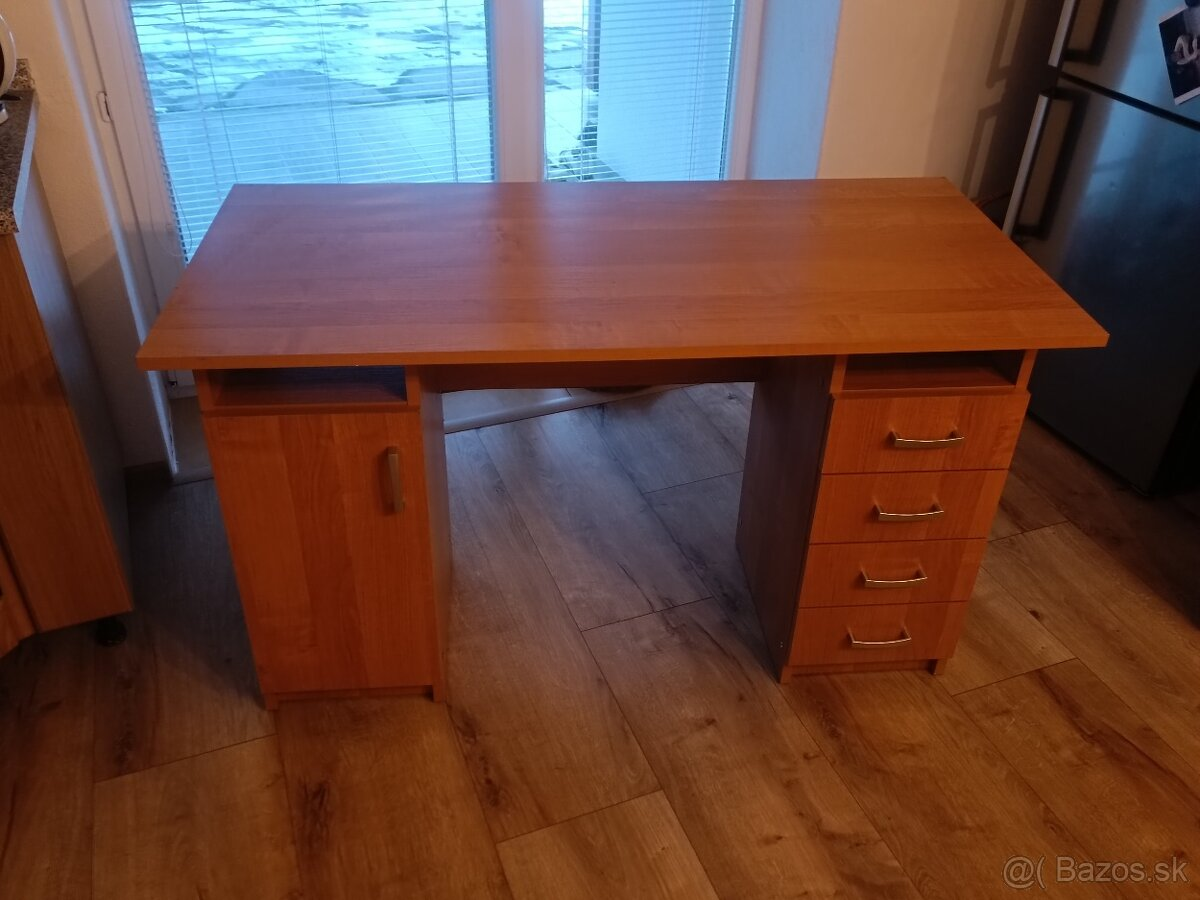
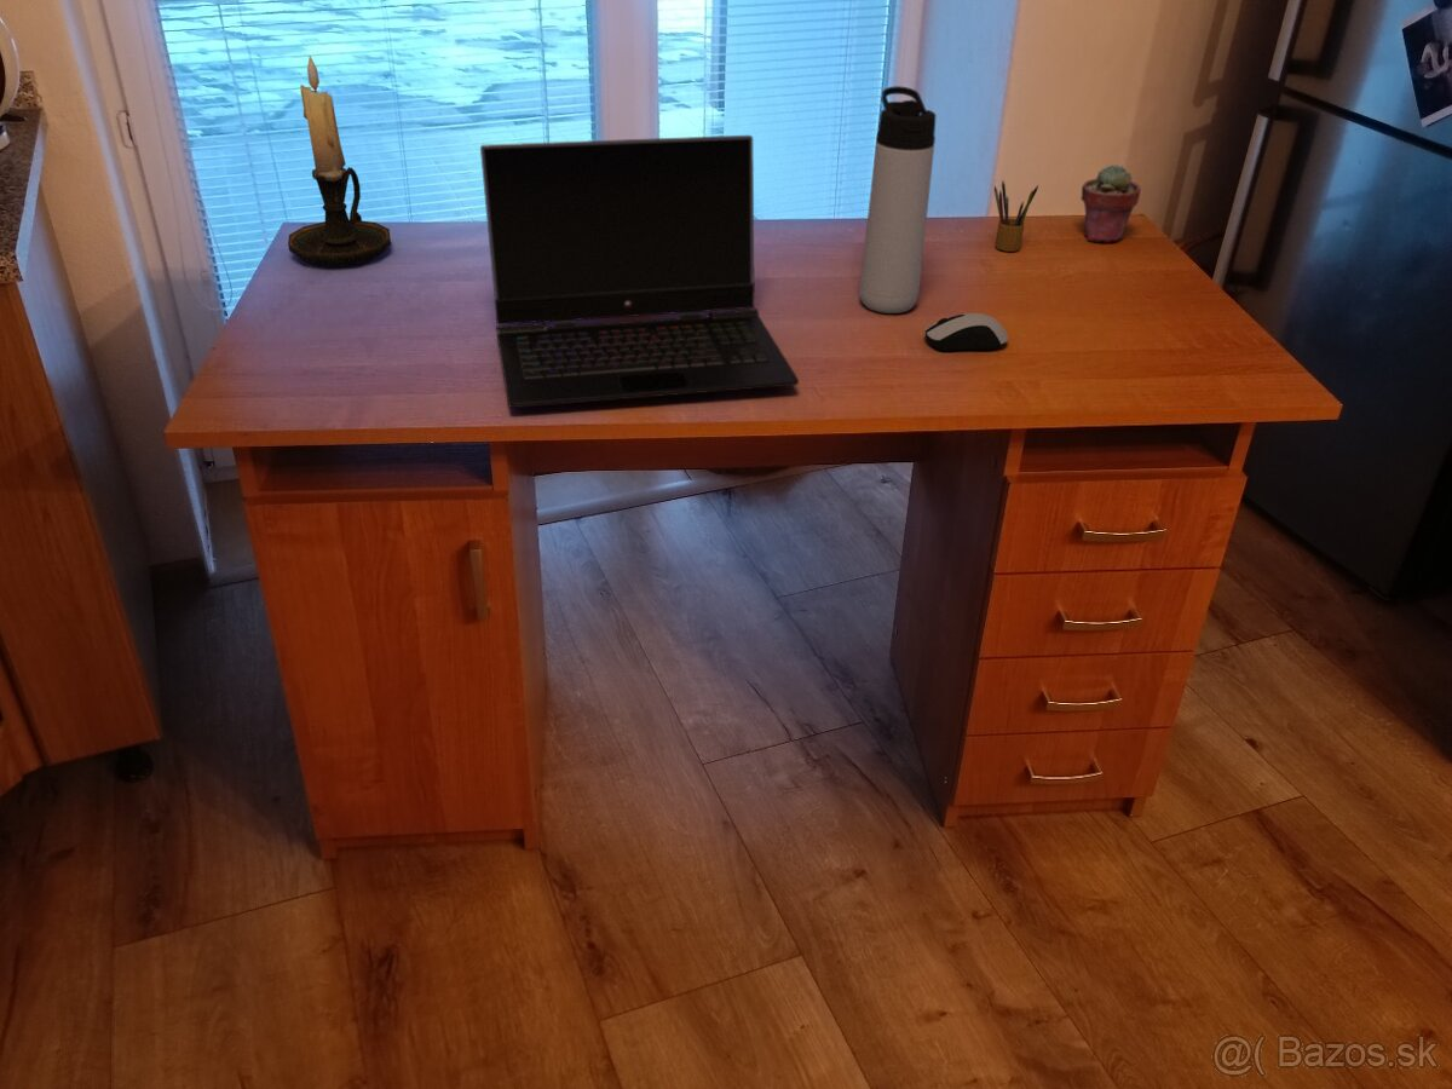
+ potted succulent [1079,163,1142,243]
+ thermos bottle [859,85,938,315]
+ pencil box [993,179,1039,253]
+ laptop computer [479,134,800,409]
+ candle holder [287,54,392,267]
+ computer mouse [923,312,1009,352]
